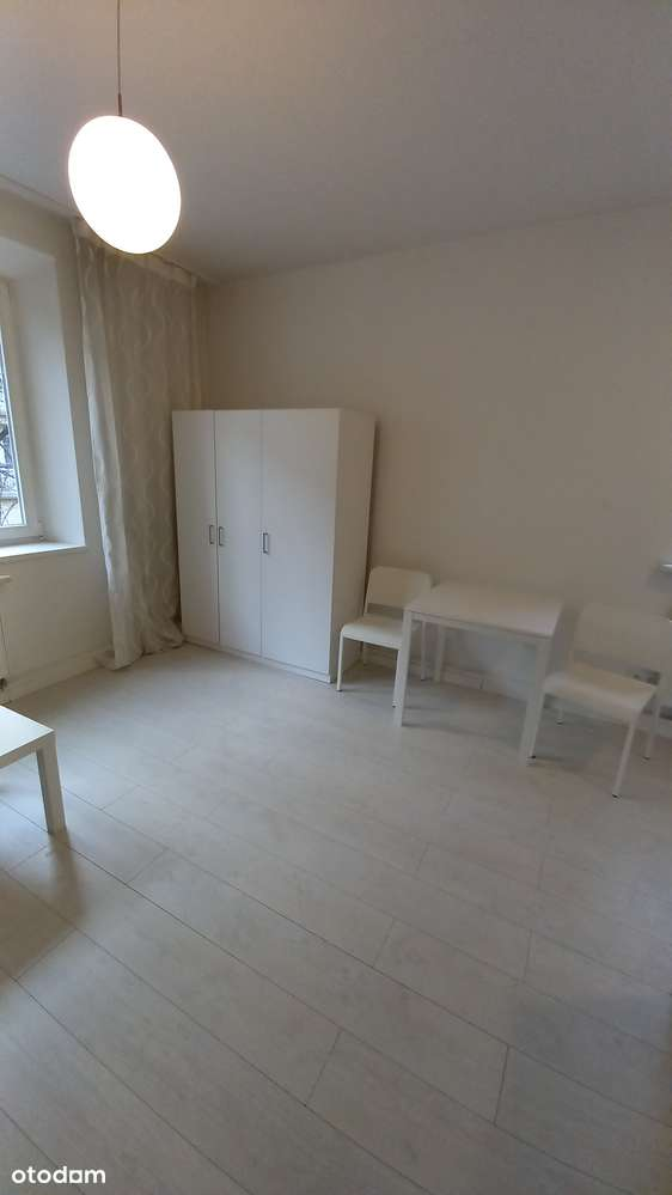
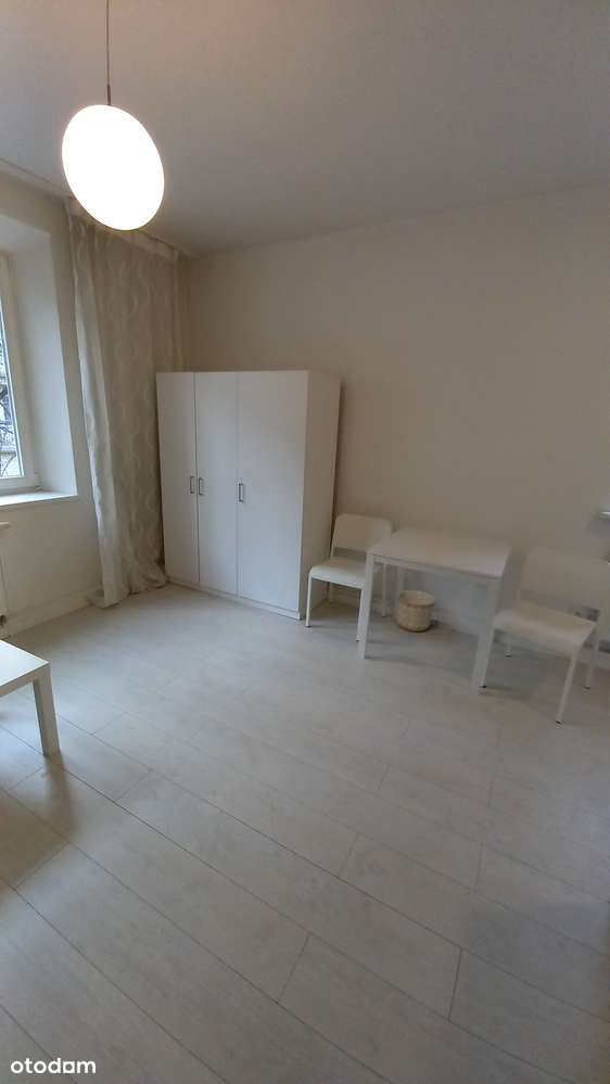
+ planter [396,589,436,633]
